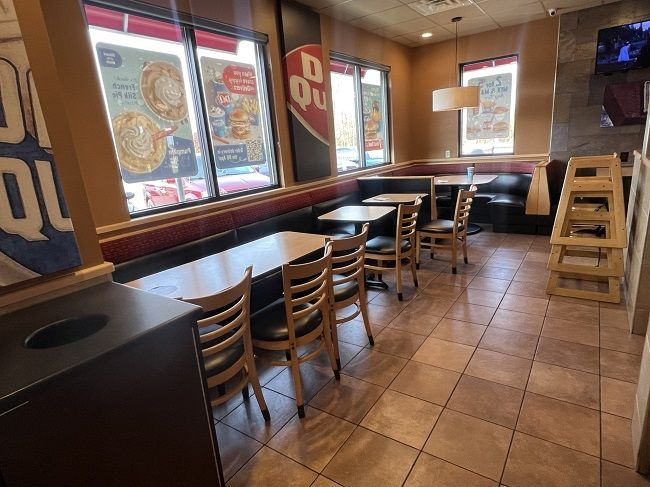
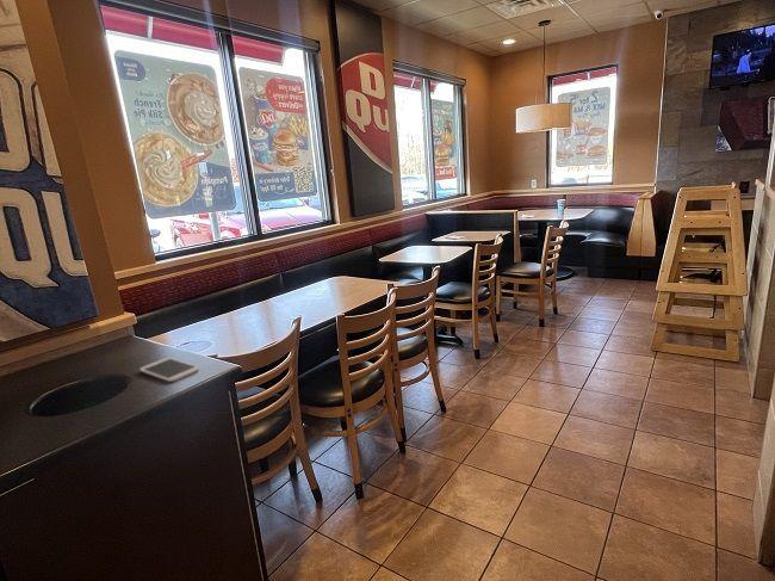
+ smartphone [140,357,200,383]
